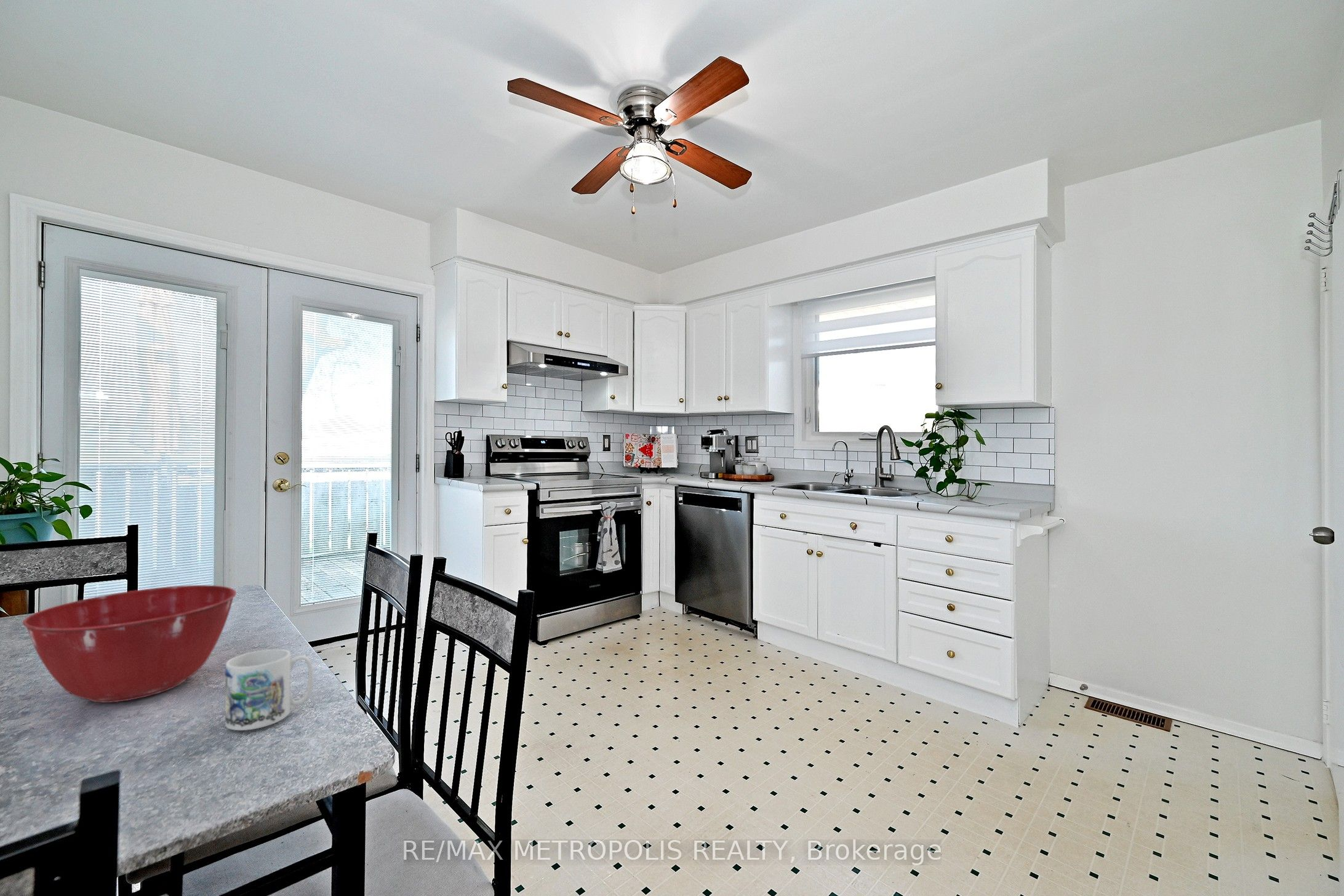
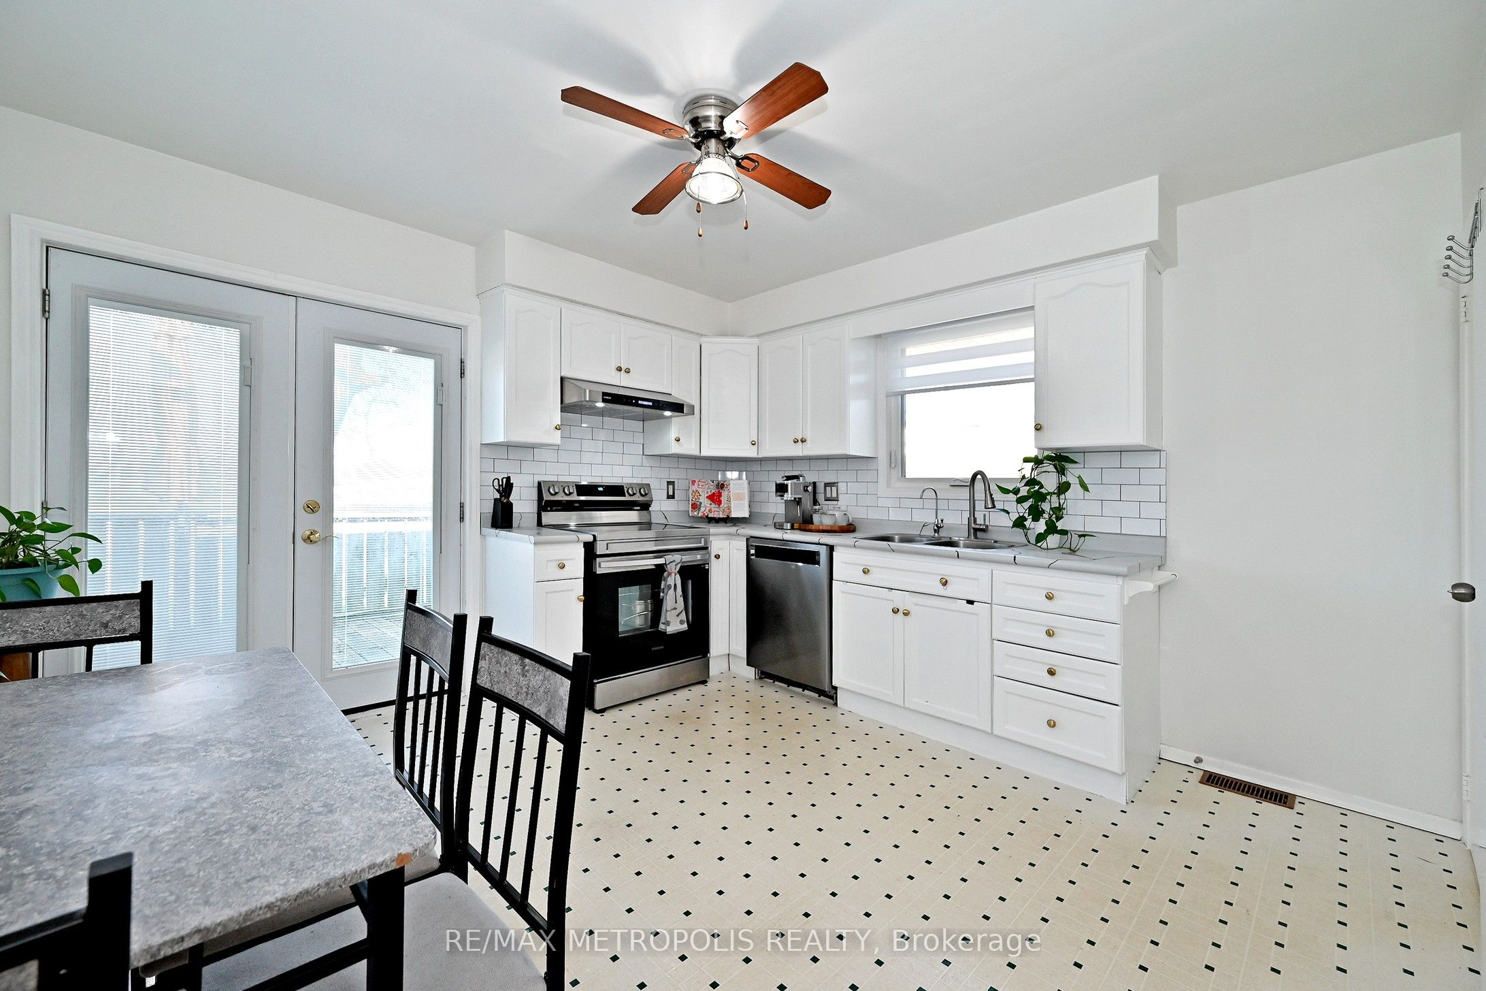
- mixing bowl [22,585,237,703]
- mug [225,649,314,731]
